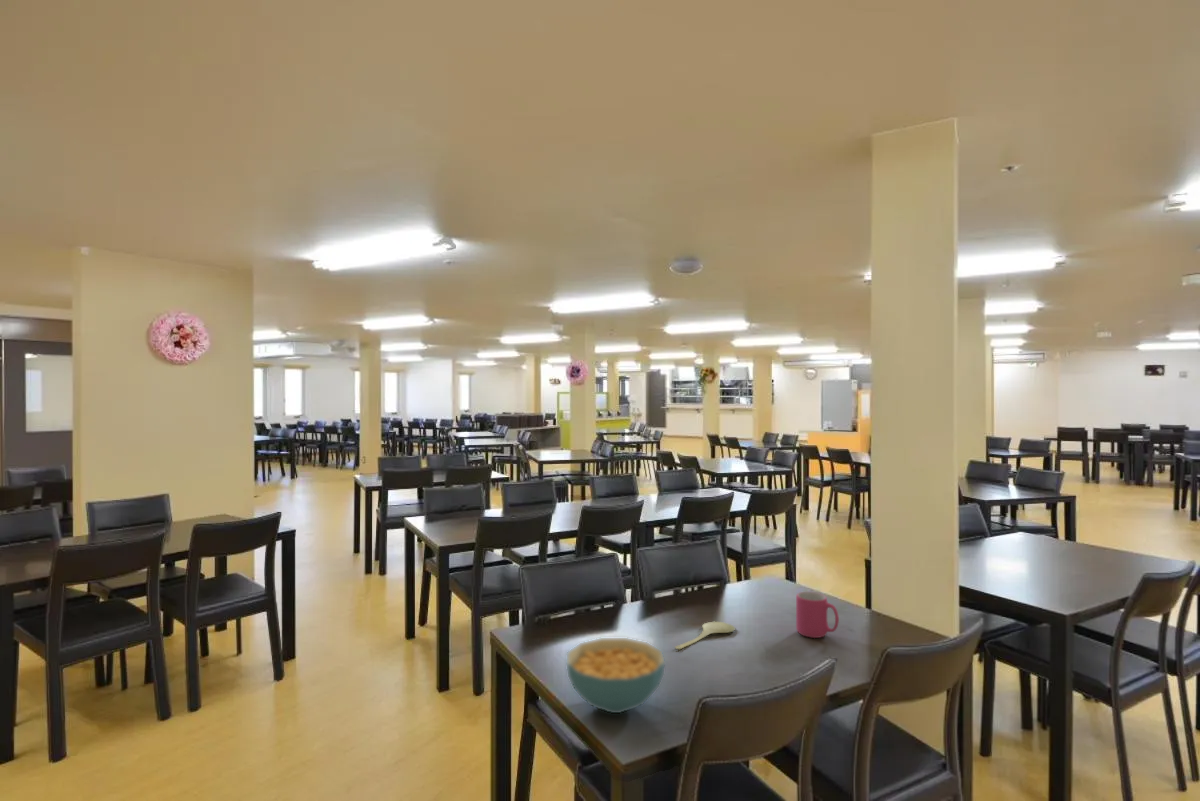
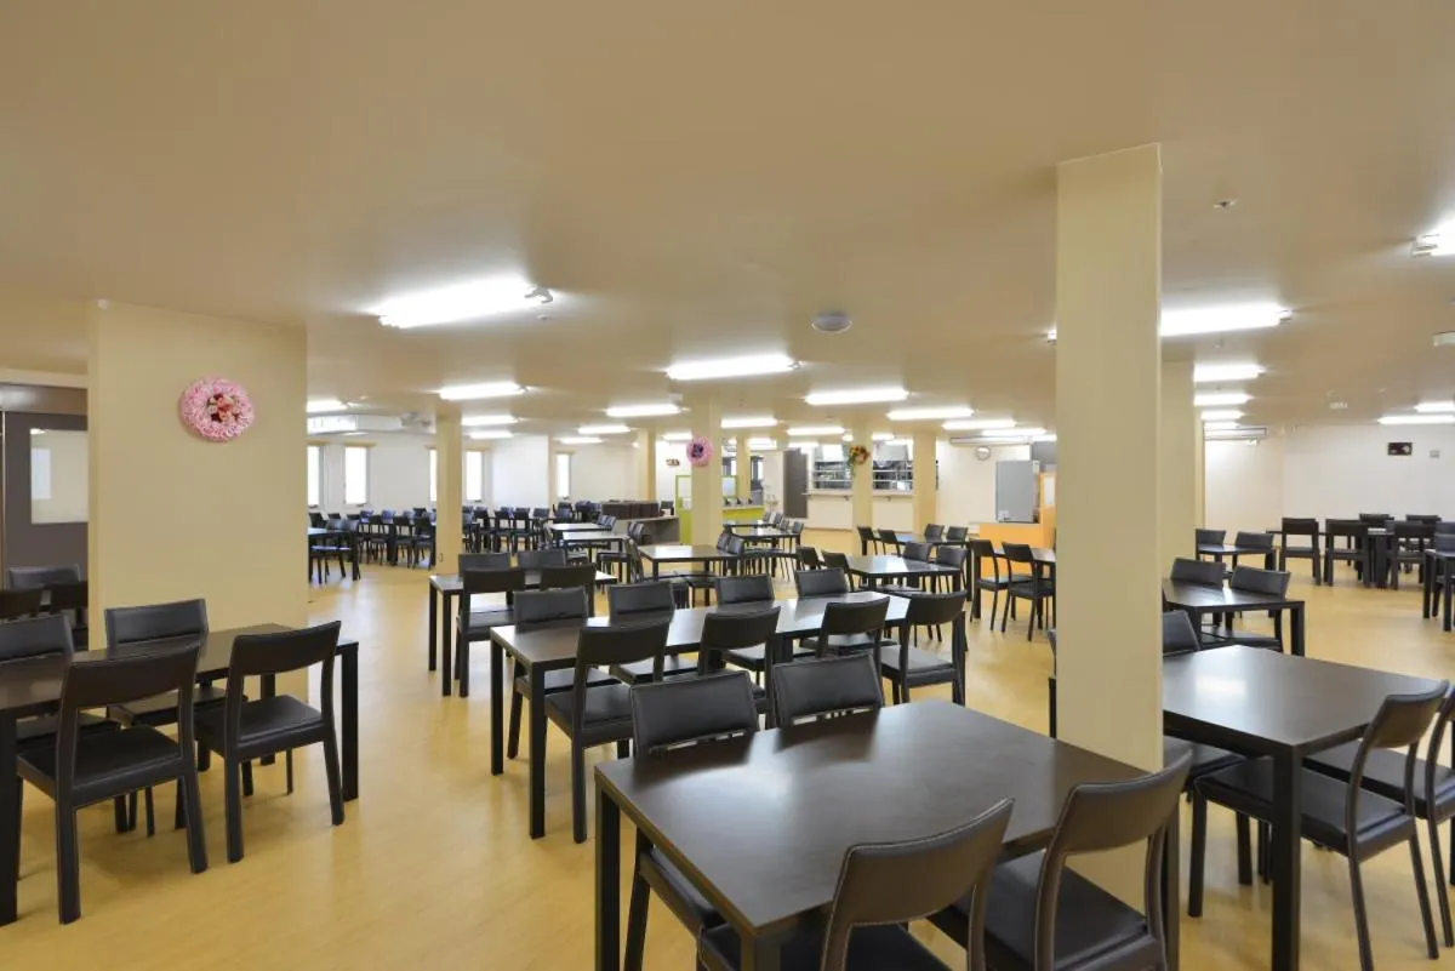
- cereal bowl [566,637,666,714]
- mug [795,591,840,639]
- spoon [674,621,736,651]
